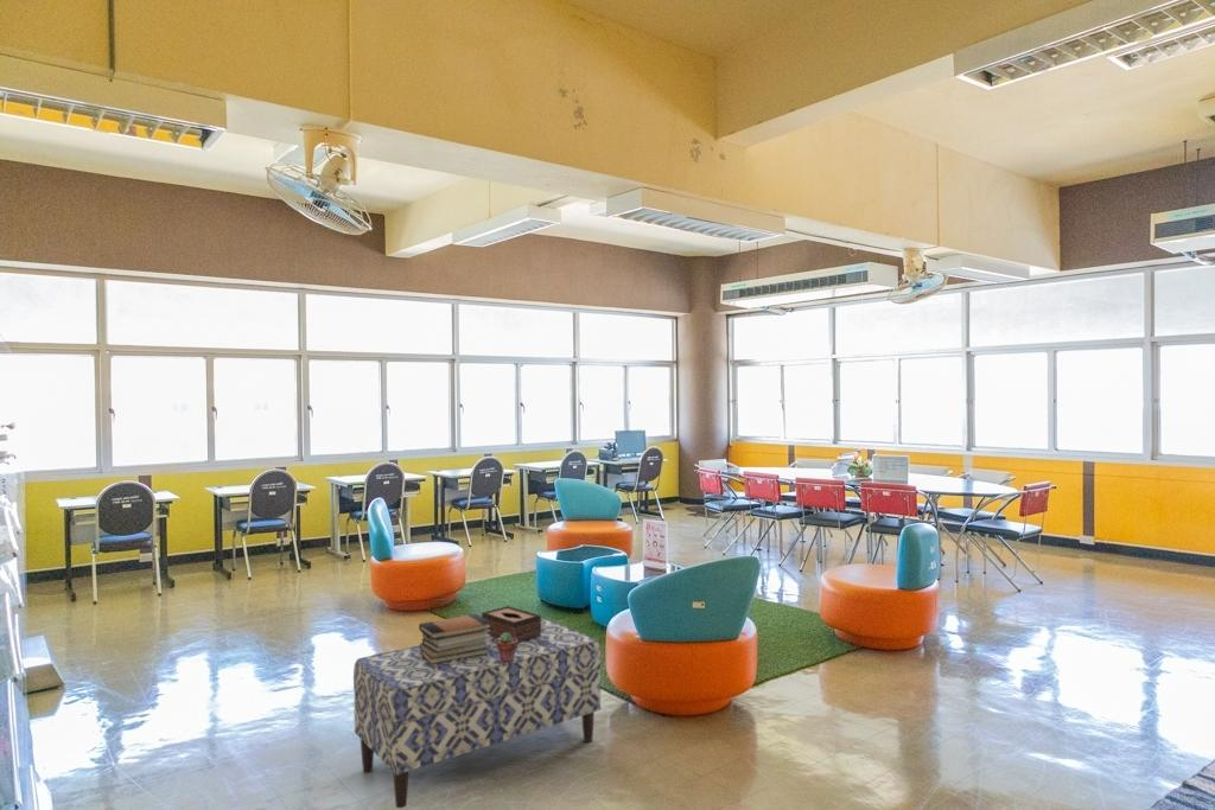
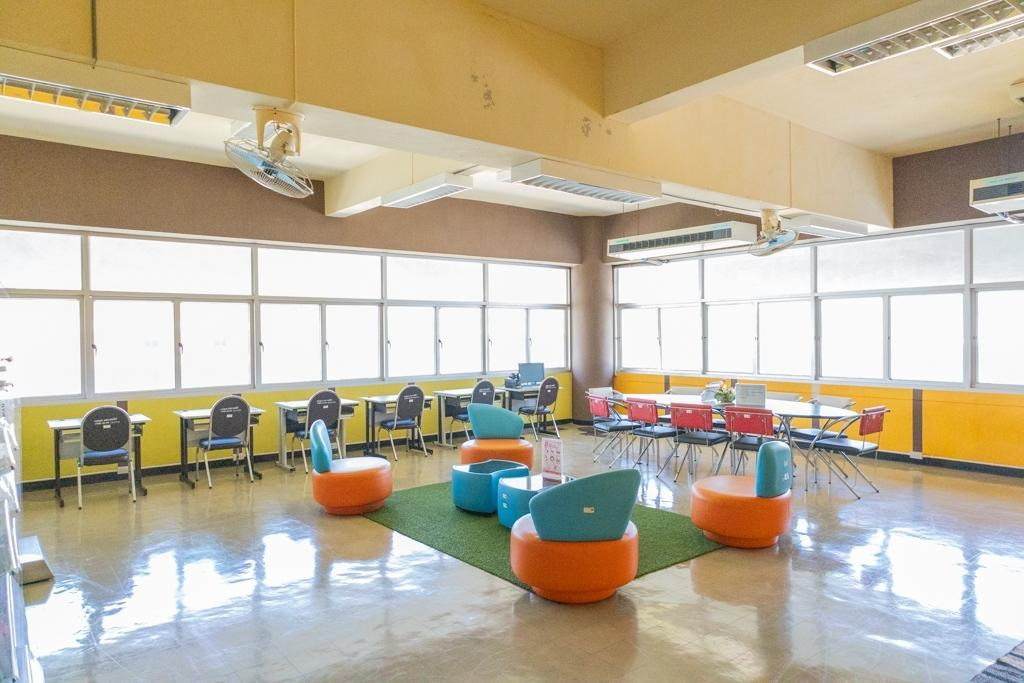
- potted succulent [497,632,517,662]
- book stack [418,613,491,664]
- tissue box [481,605,542,643]
- bench [352,618,602,809]
